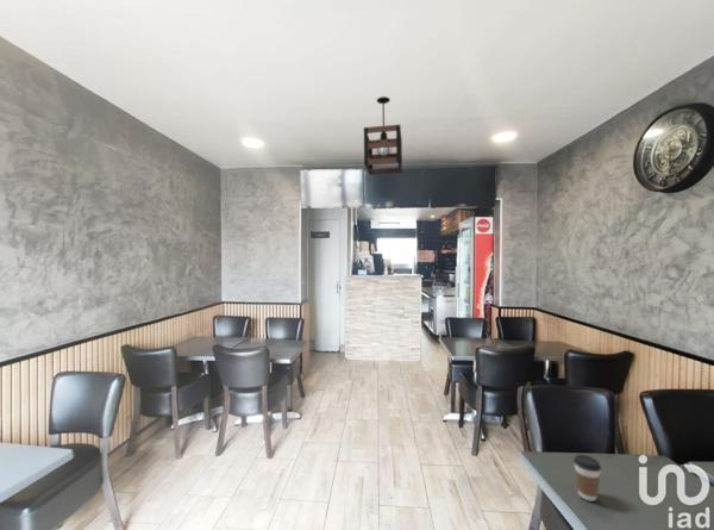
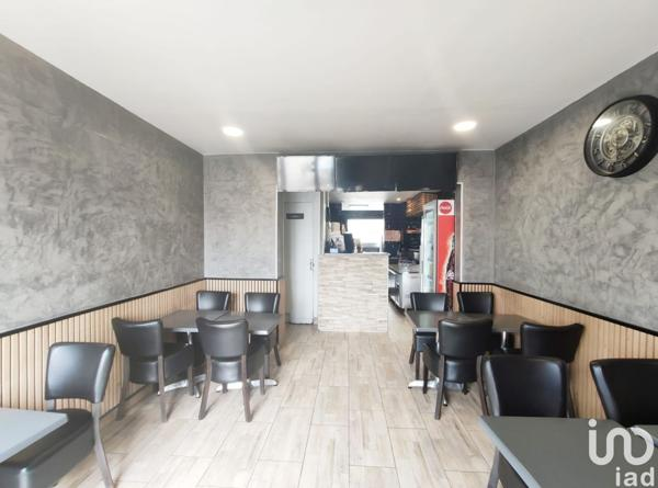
- coffee cup [572,454,602,503]
- pendant light [363,95,403,176]
